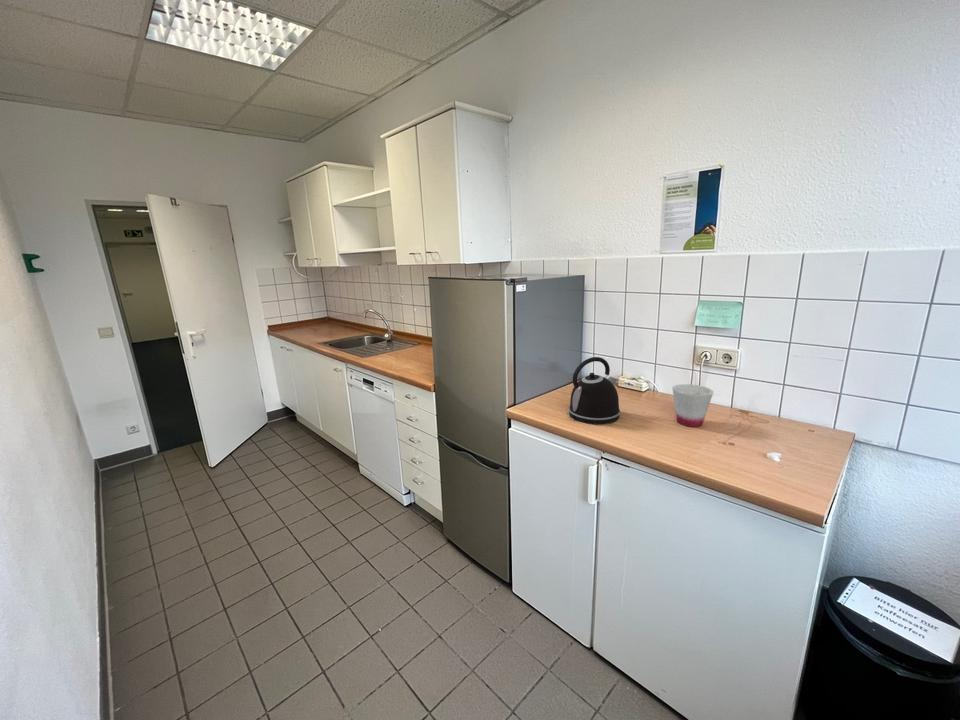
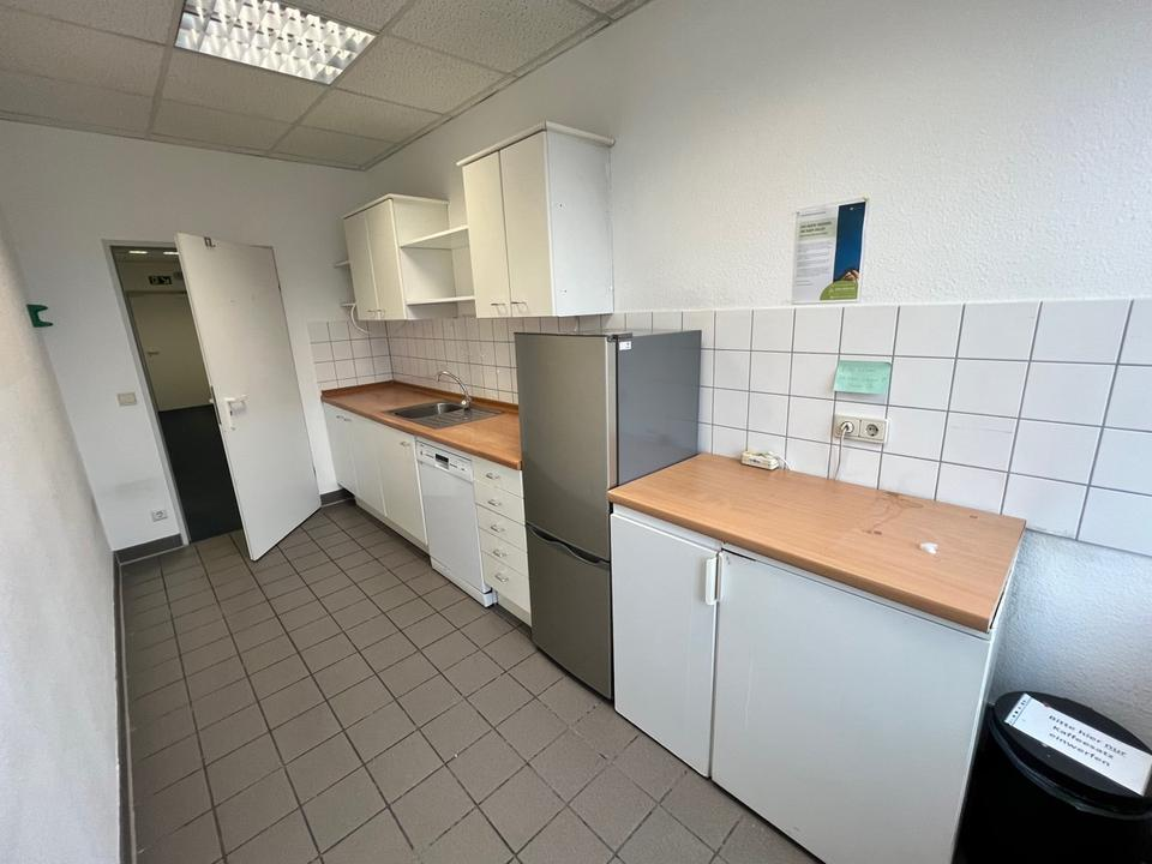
- kettle [568,356,621,425]
- cup [671,383,714,428]
